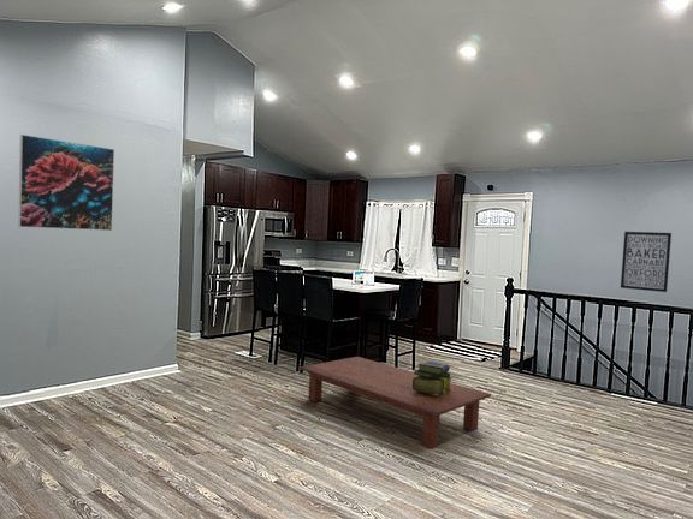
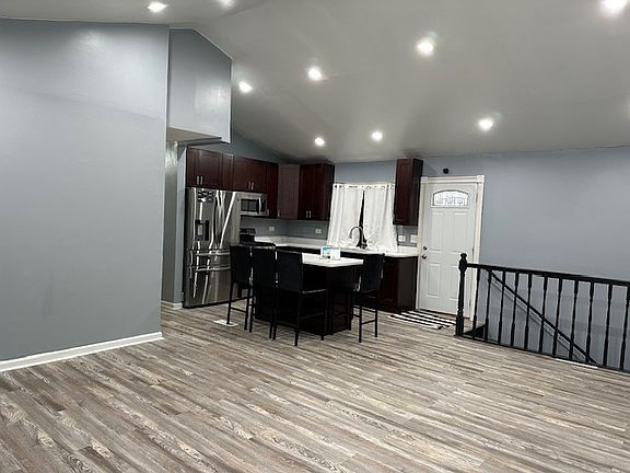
- coffee table [300,356,492,449]
- stack of books [413,359,454,396]
- wall art [620,231,673,293]
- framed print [17,133,116,232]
